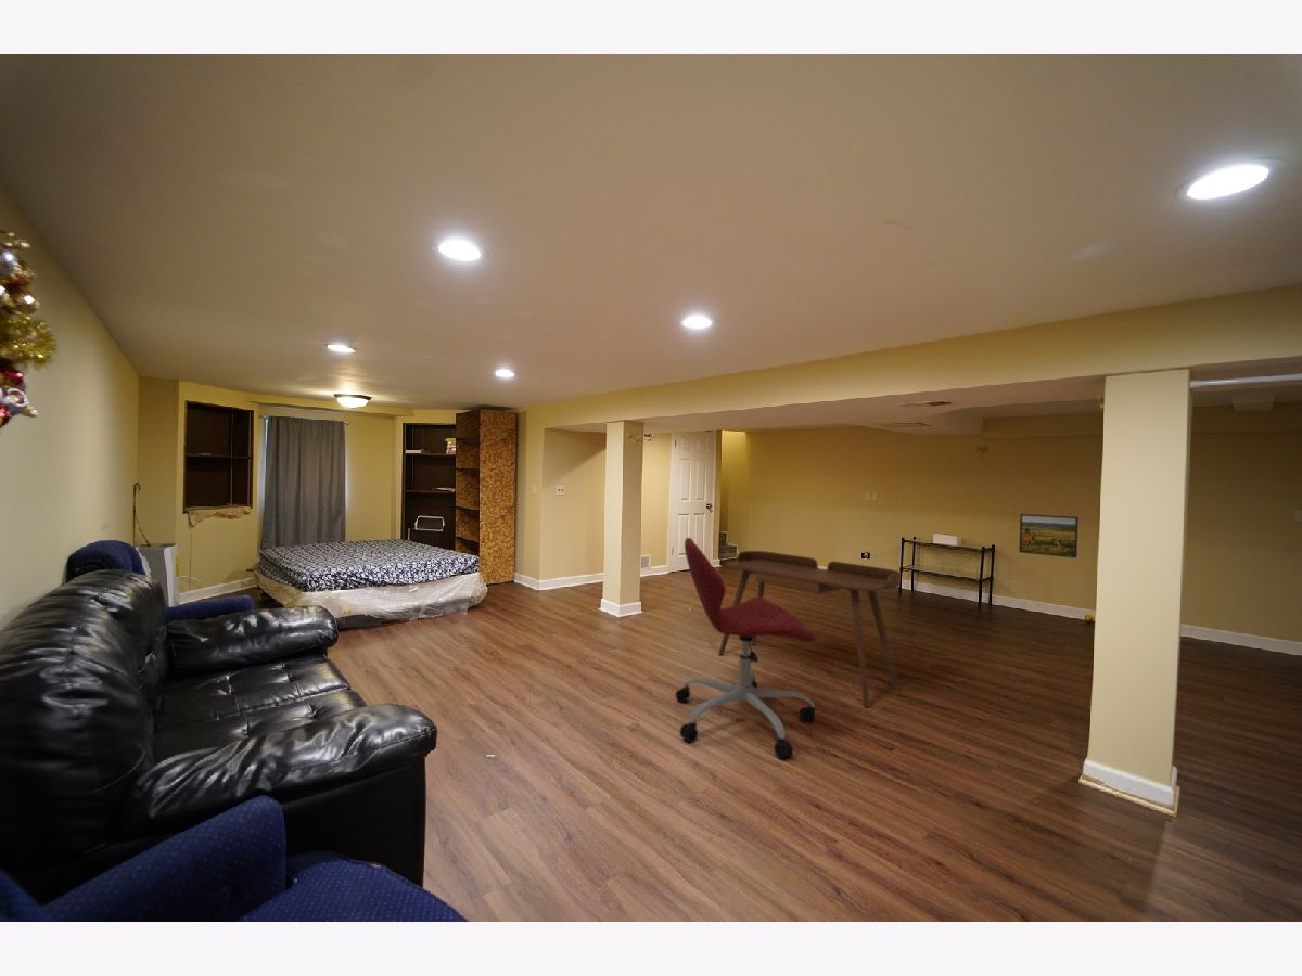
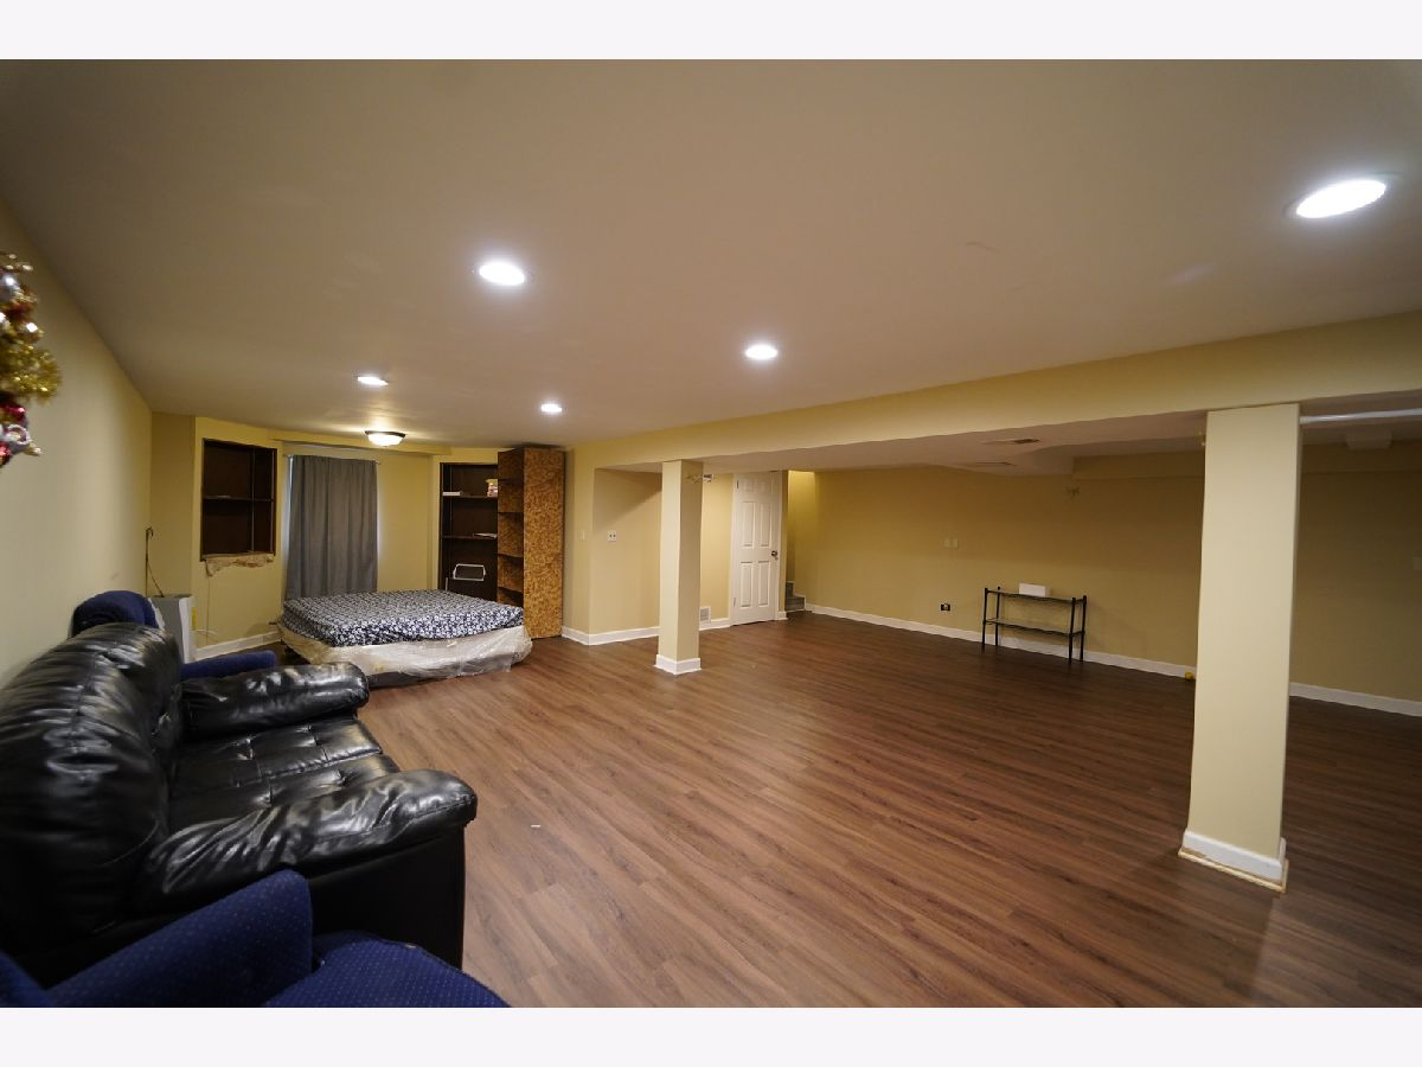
- office chair [674,537,818,760]
- desk [717,550,902,708]
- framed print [1018,513,1080,558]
